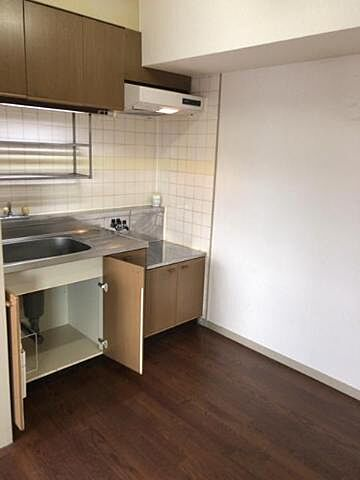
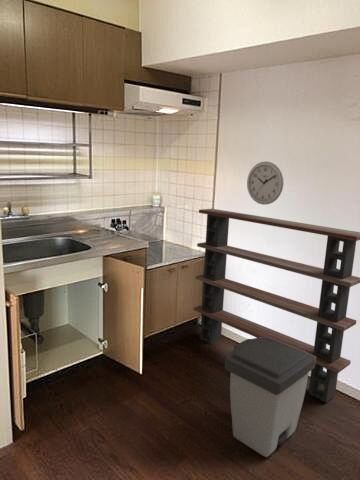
+ shelving unit [193,208,360,403]
+ wall clock [246,160,285,206]
+ trash can [224,337,316,458]
